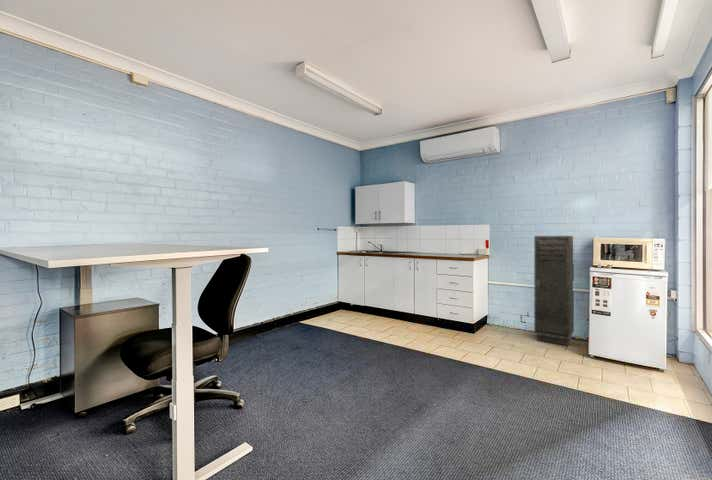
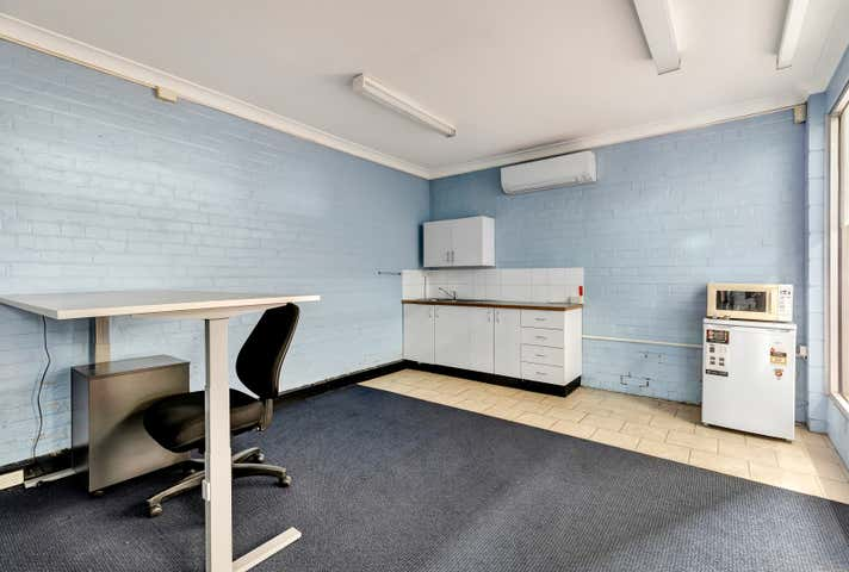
- storage cabinet [533,235,575,347]
